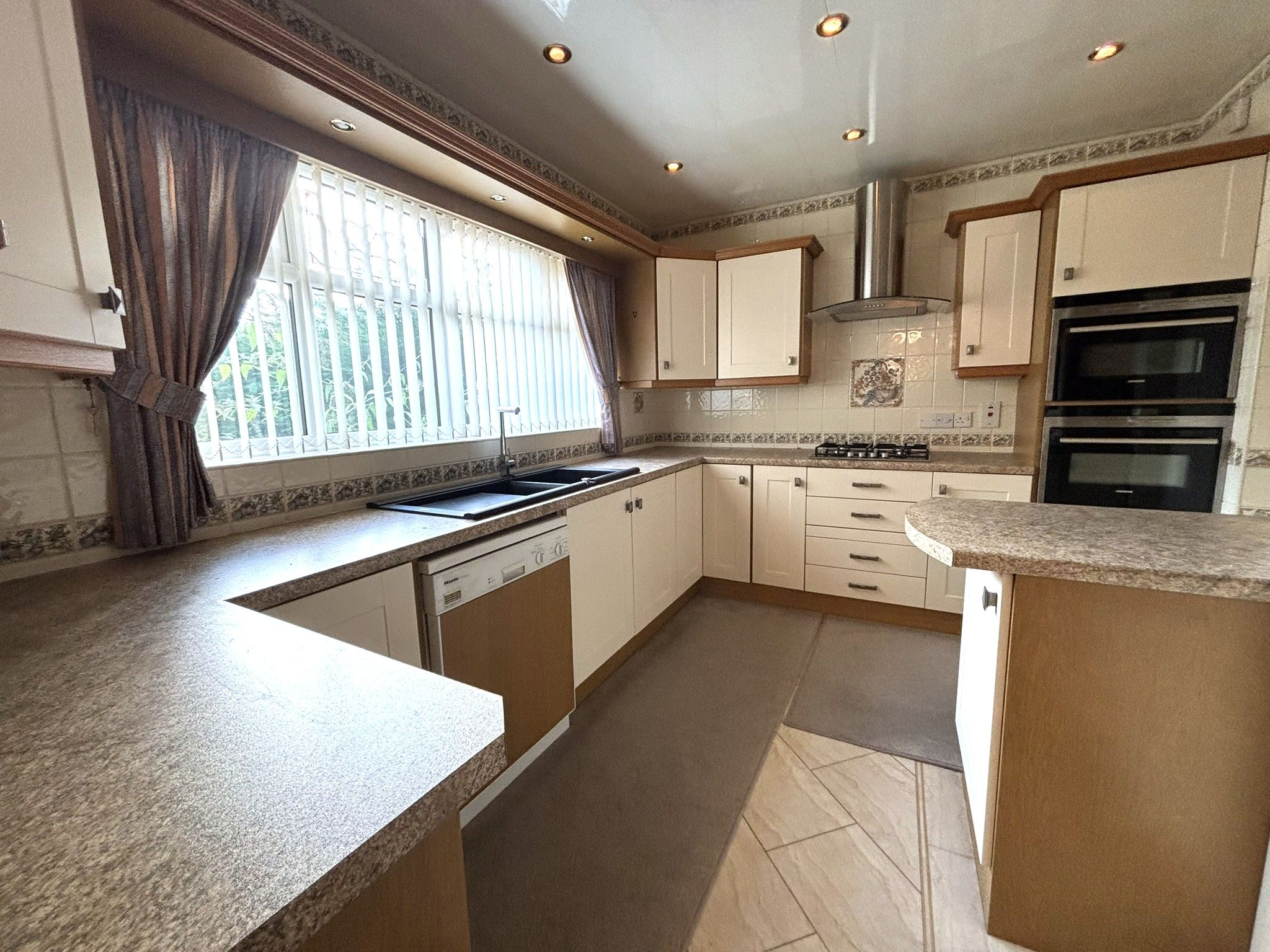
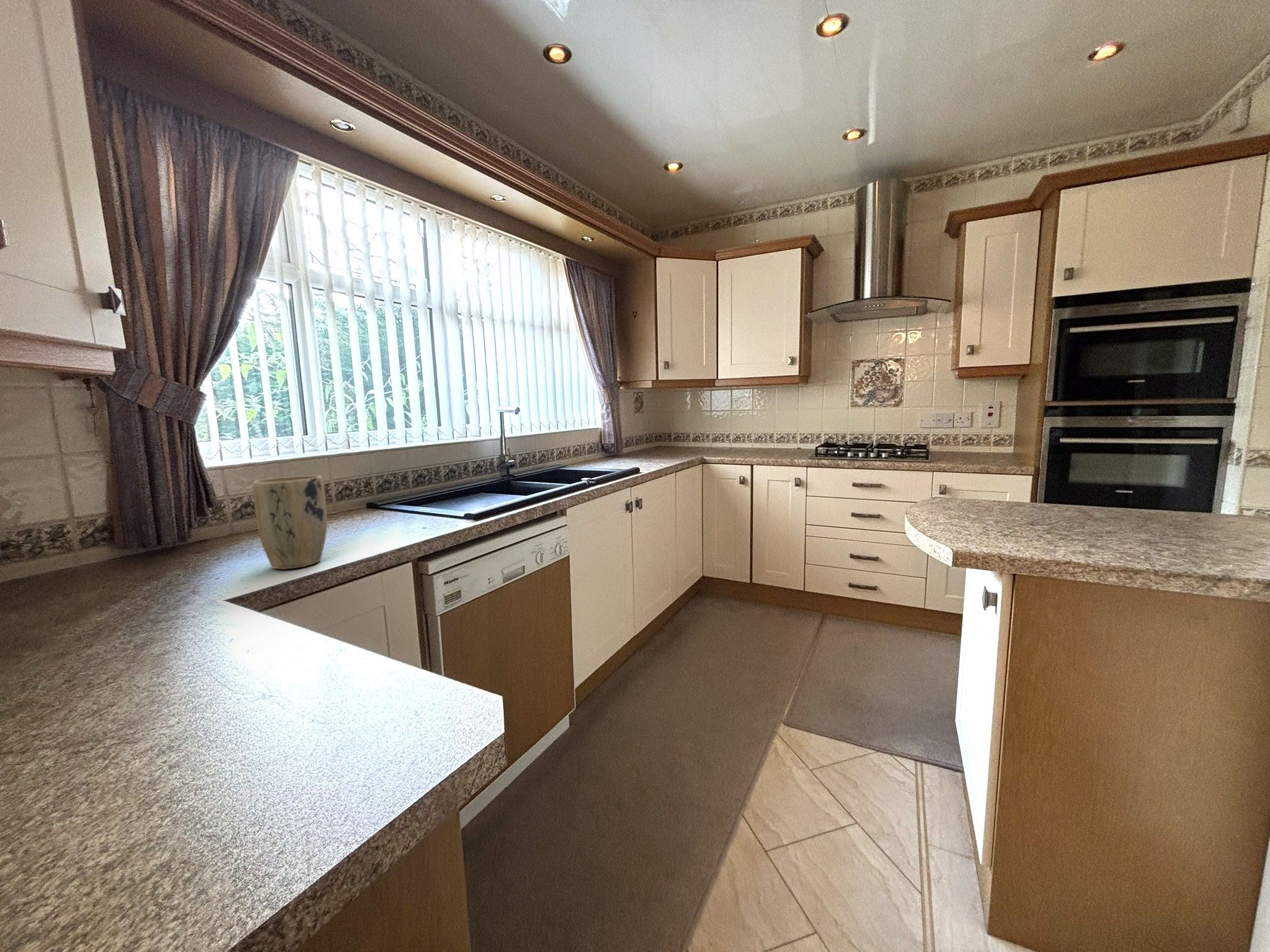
+ plant pot [252,475,327,570]
